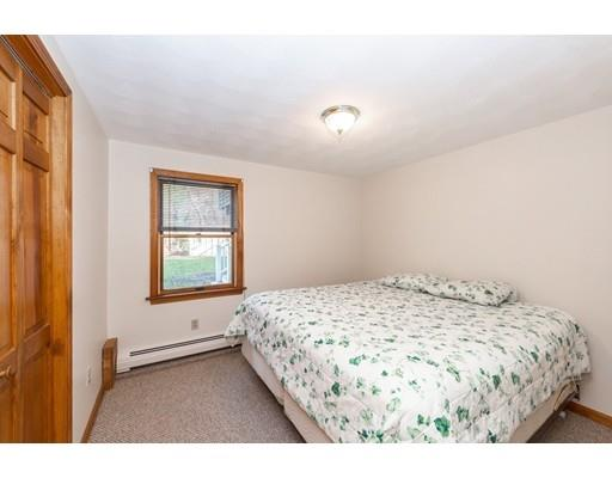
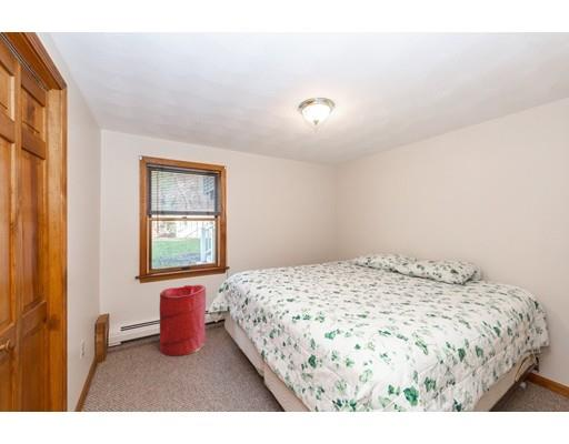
+ laundry hamper [159,284,207,357]
